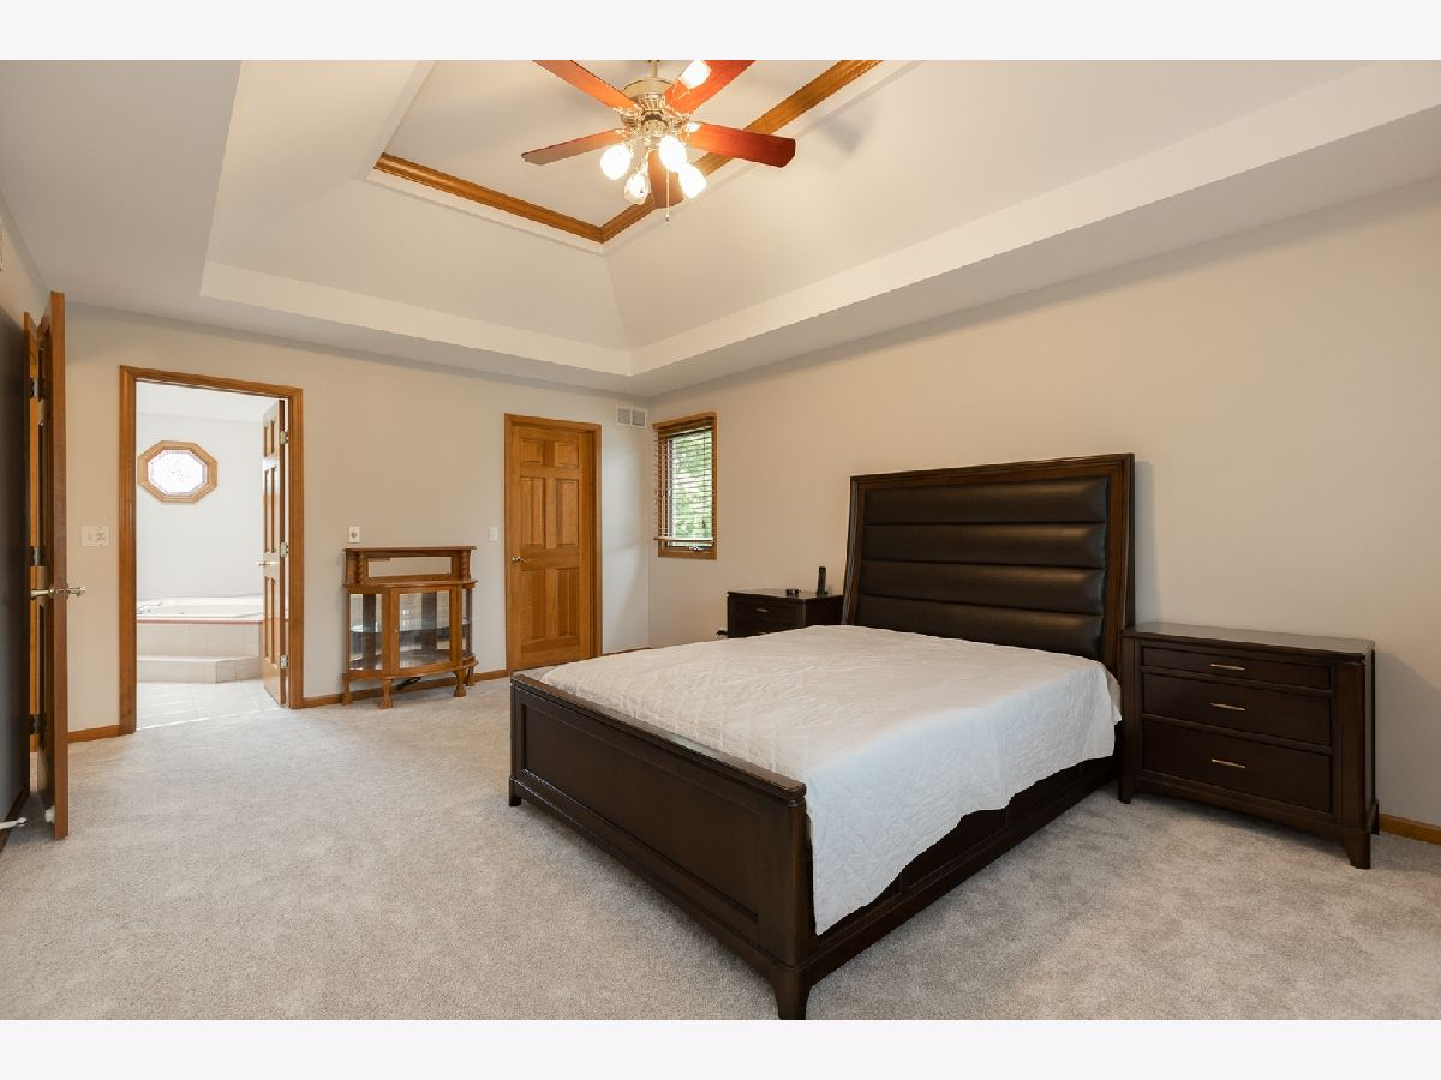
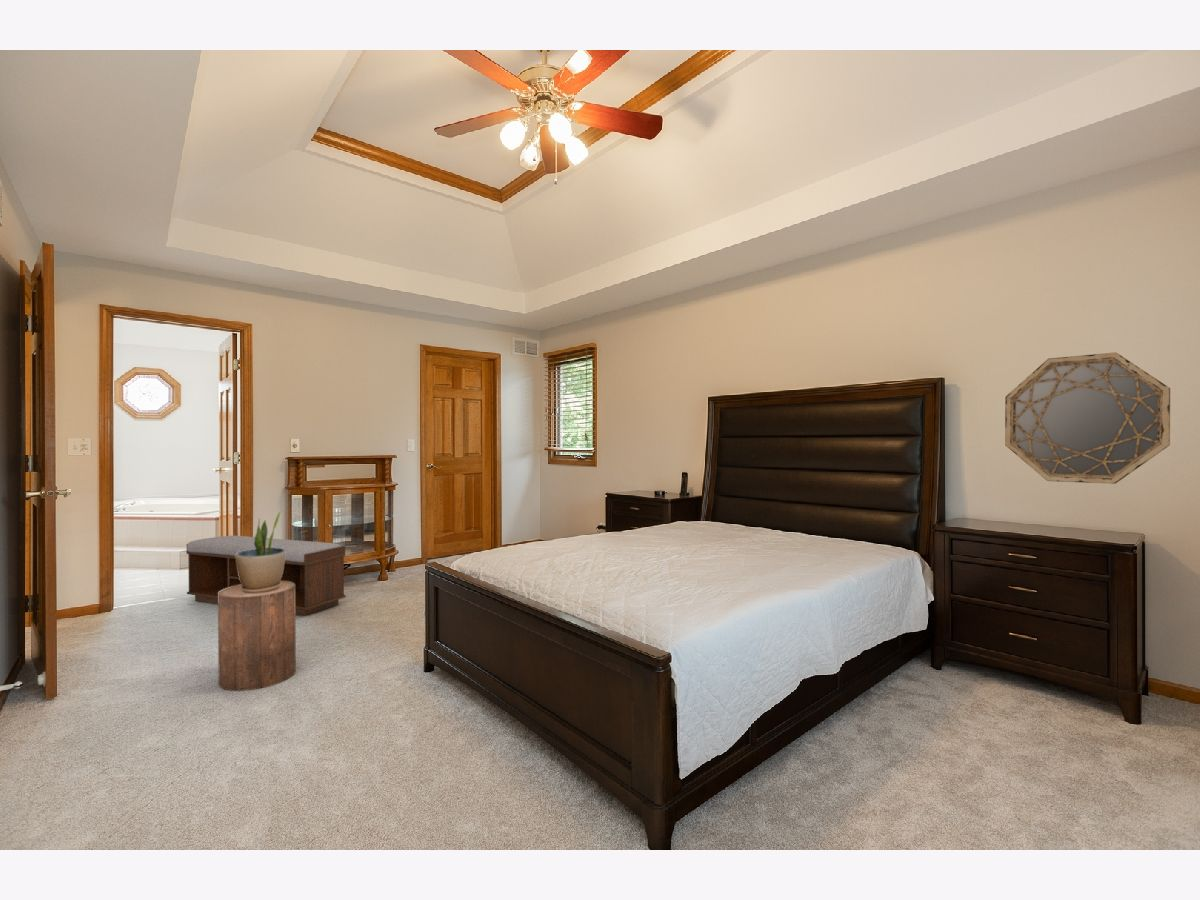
+ bench [185,535,347,617]
+ stool [217,581,297,692]
+ potted plant [235,509,285,593]
+ home mirror [1004,351,1171,485]
